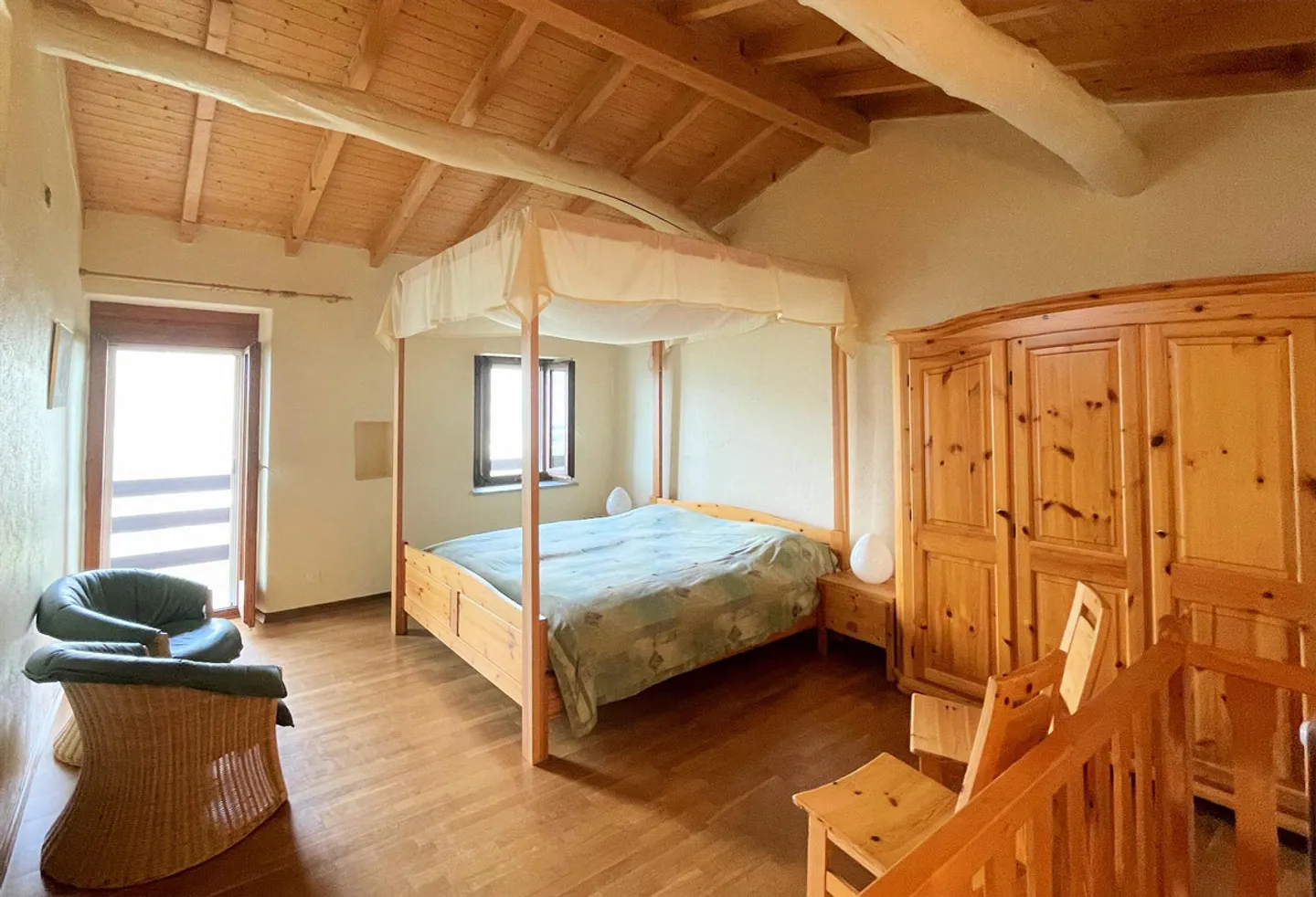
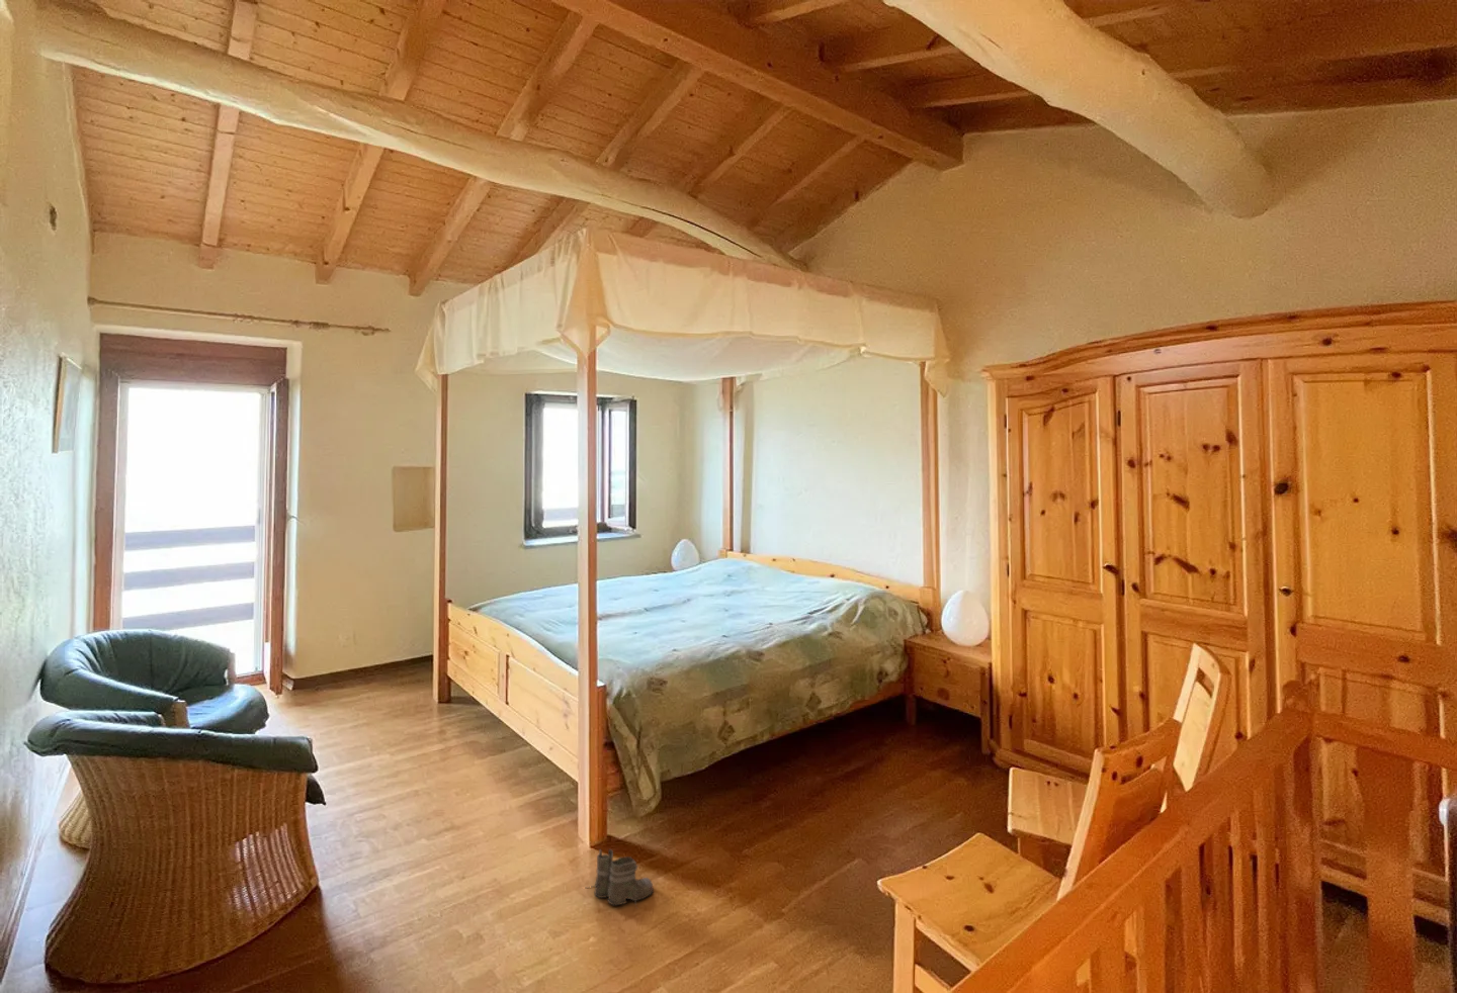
+ boots [586,848,654,909]
